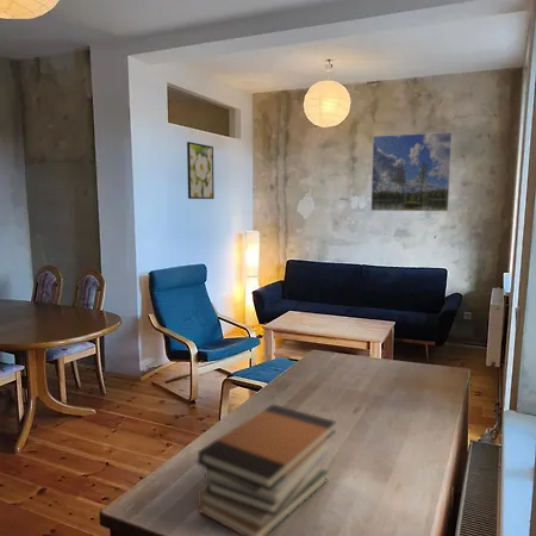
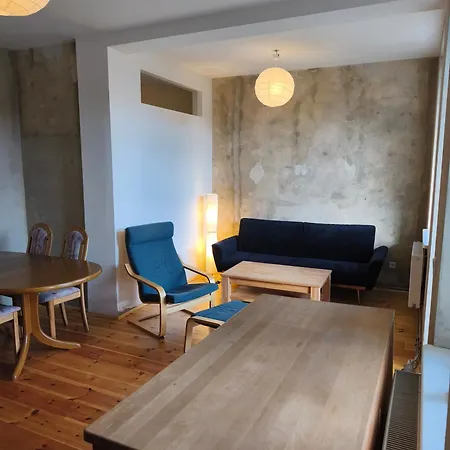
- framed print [186,141,216,200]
- book stack [195,403,337,536]
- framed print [369,131,454,212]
